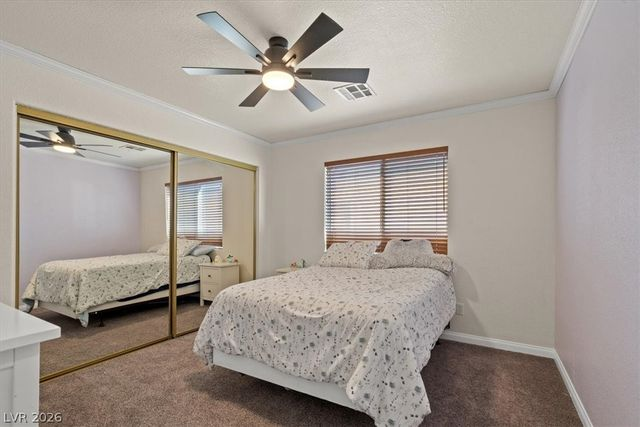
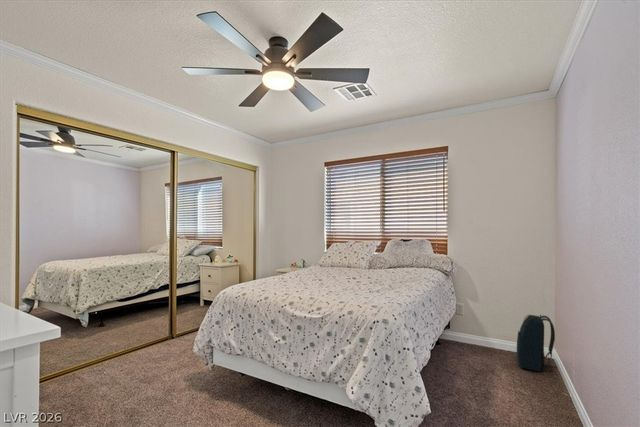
+ backpack [516,314,557,373]
